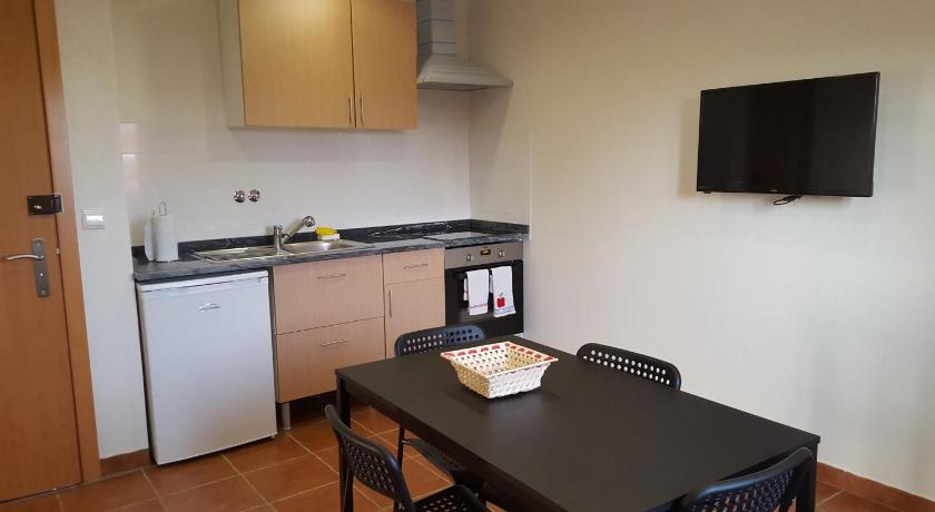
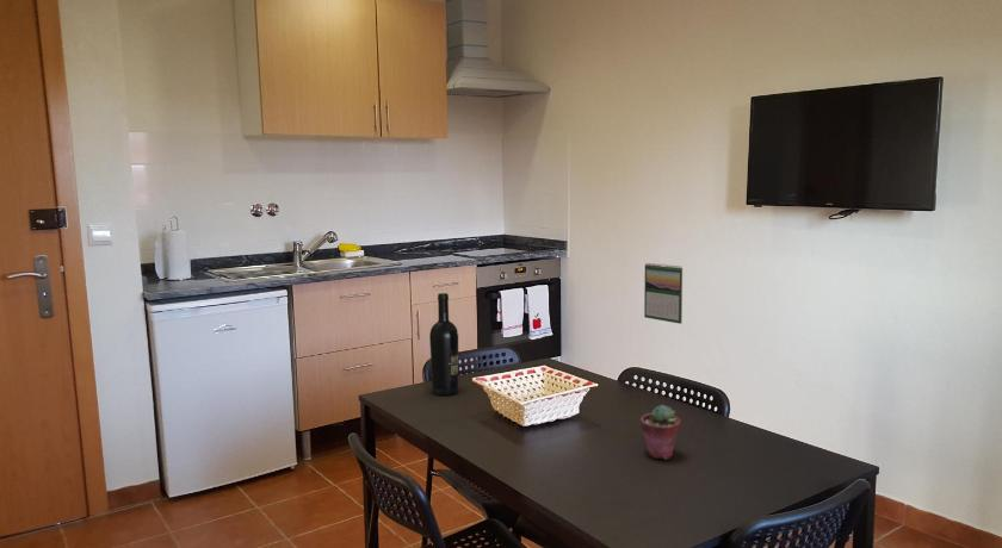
+ potted succulent [639,404,682,461]
+ calendar [643,262,684,325]
+ wine bottle [428,292,459,397]
